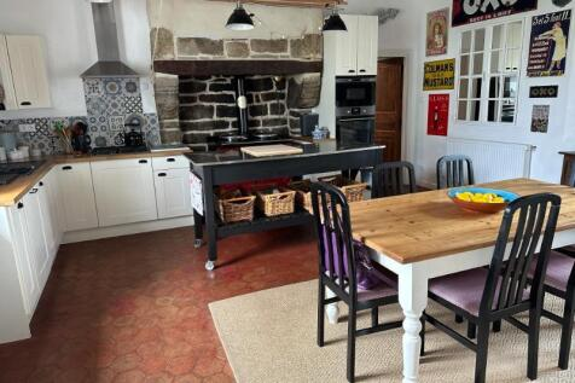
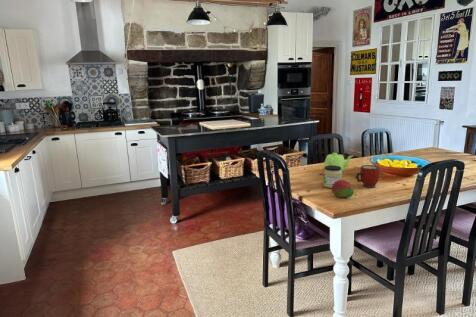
+ fruit [331,179,355,198]
+ mug [355,164,381,189]
+ jar [322,165,343,189]
+ teapot [323,152,354,173]
